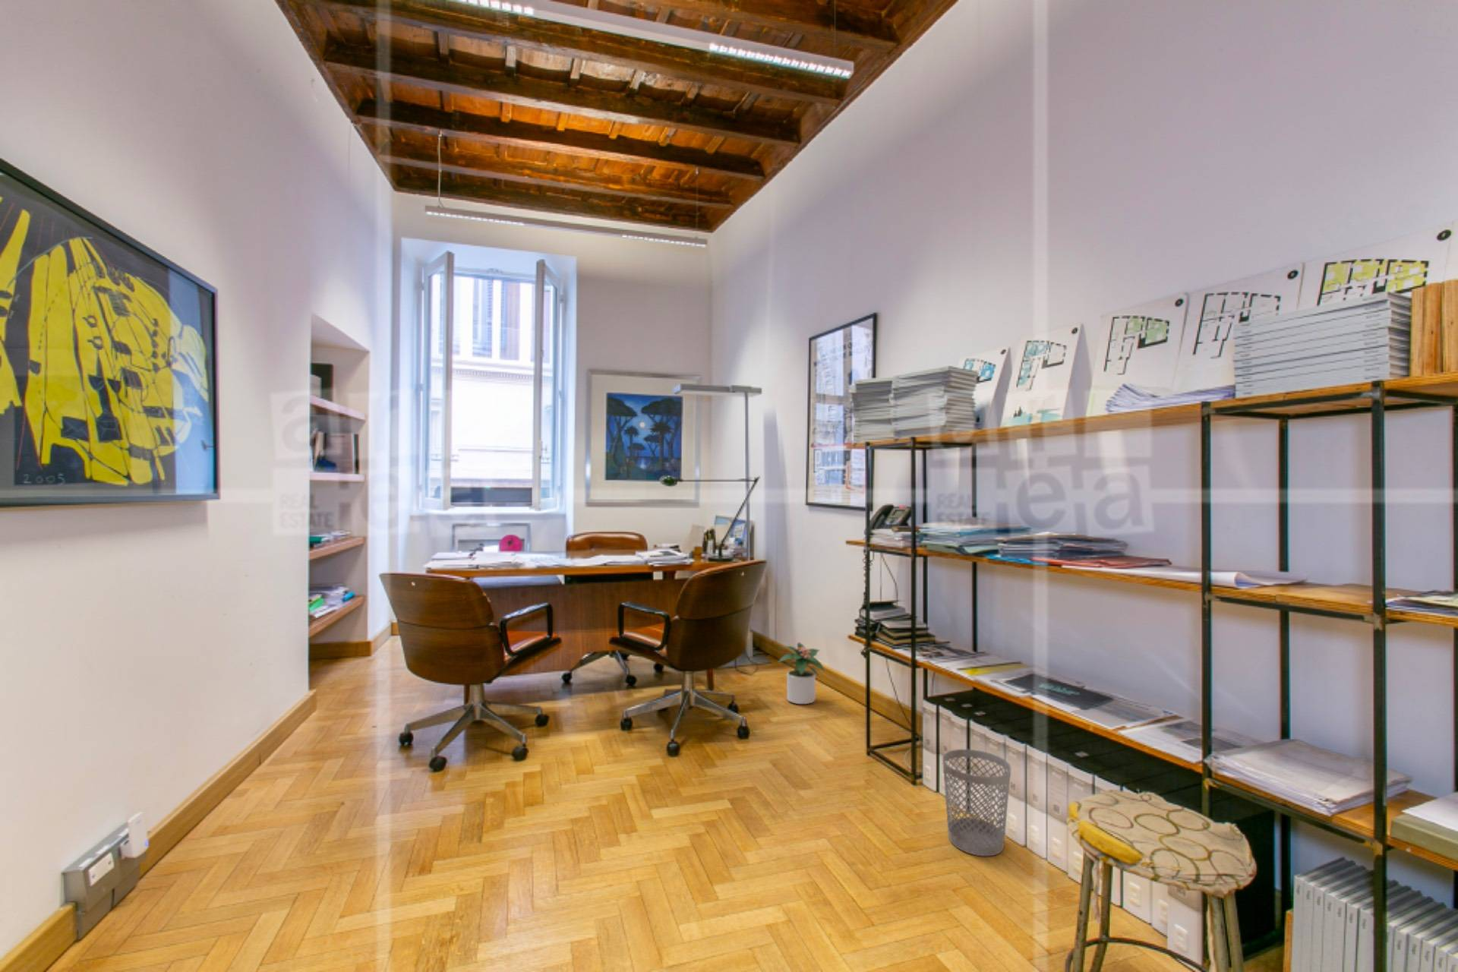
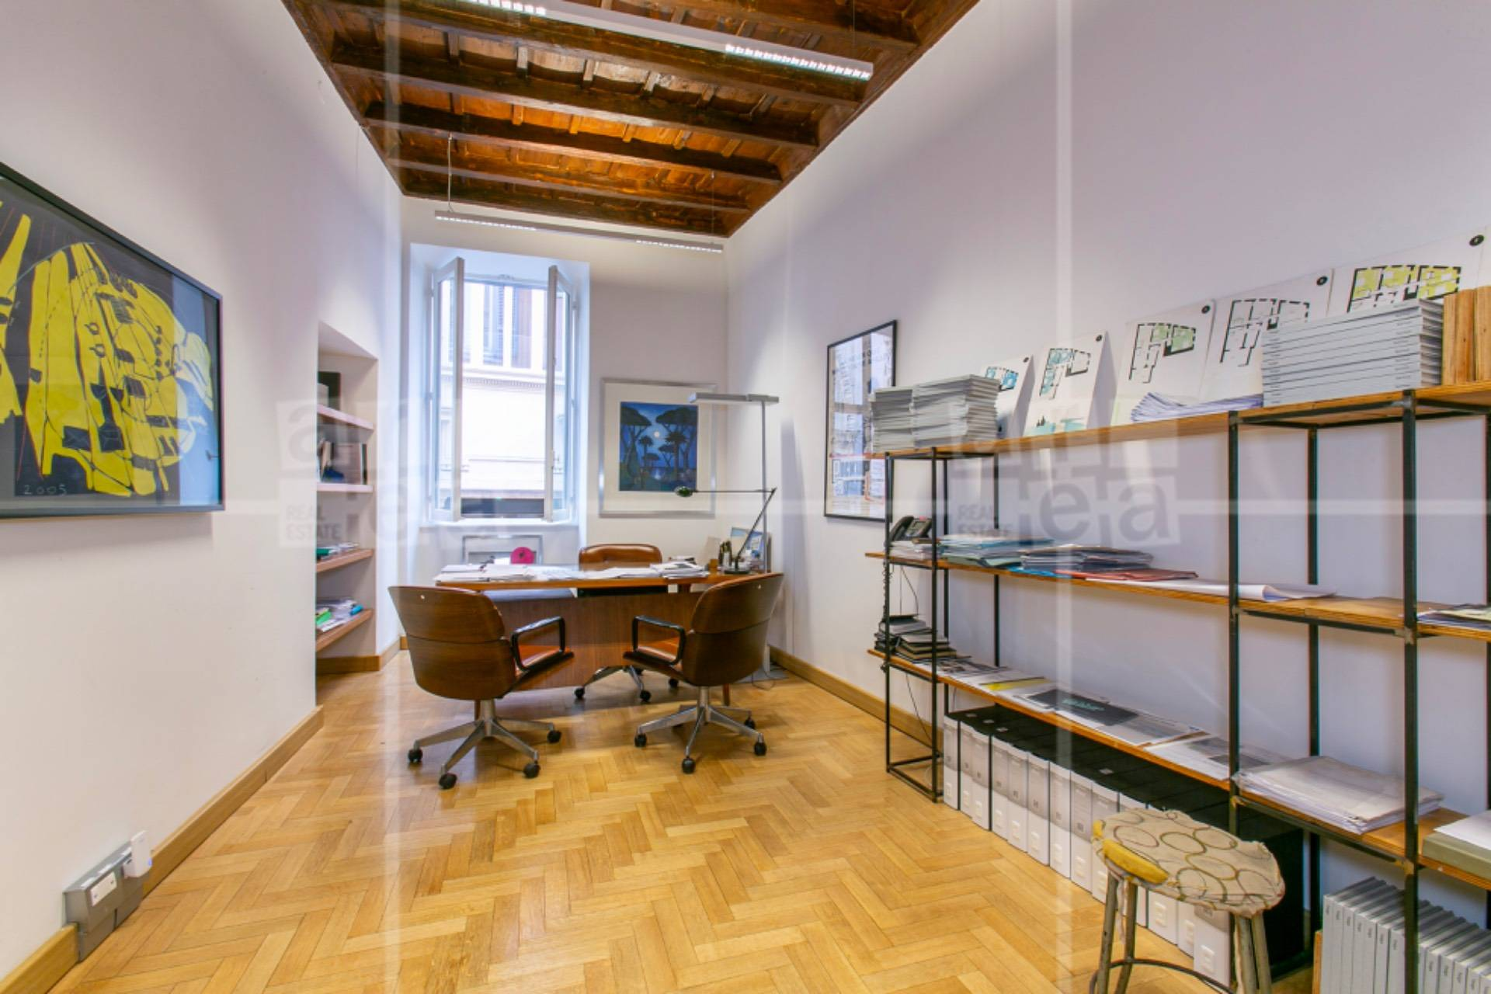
- wastebasket [942,749,1011,857]
- potted plant [778,641,827,705]
